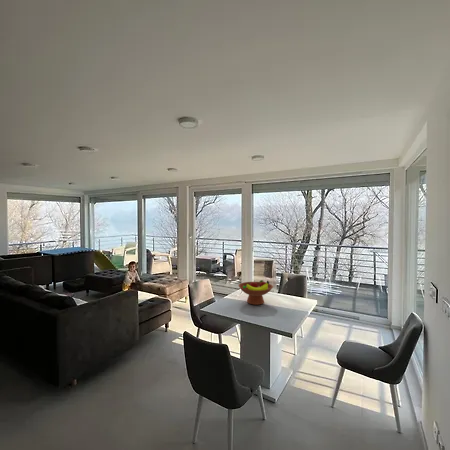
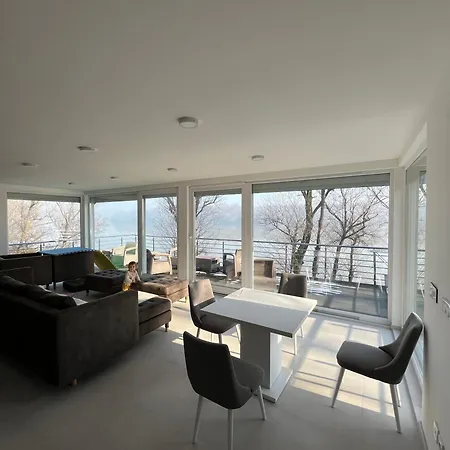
- fruit bowl [237,279,274,306]
